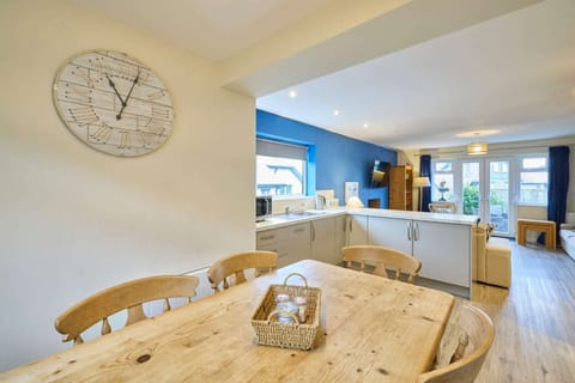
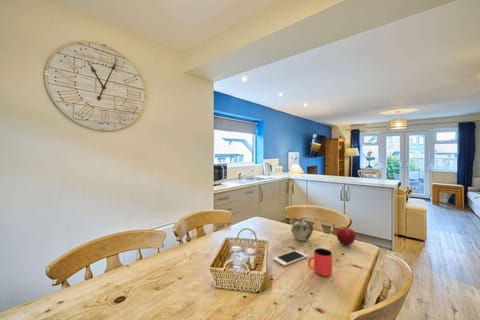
+ cup [307,247,333,277]
+ teapot [289,217,314,242]
+ fruit [335,225,356,246]
+ cell phone [272,249,309,267]
